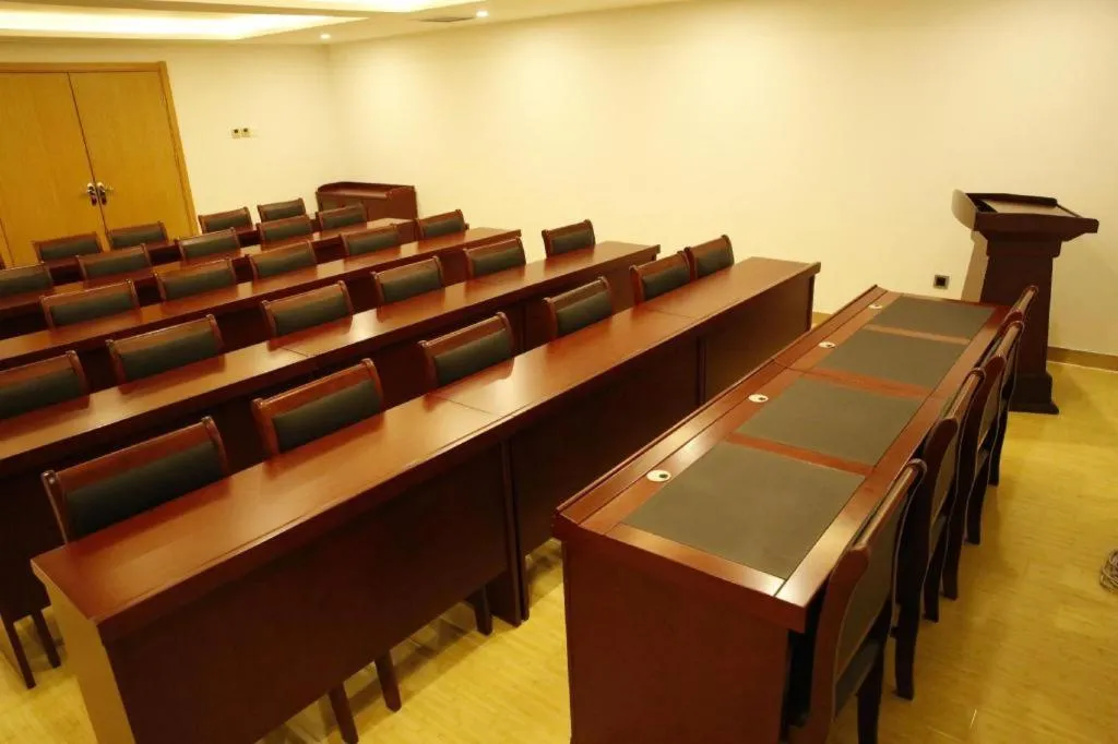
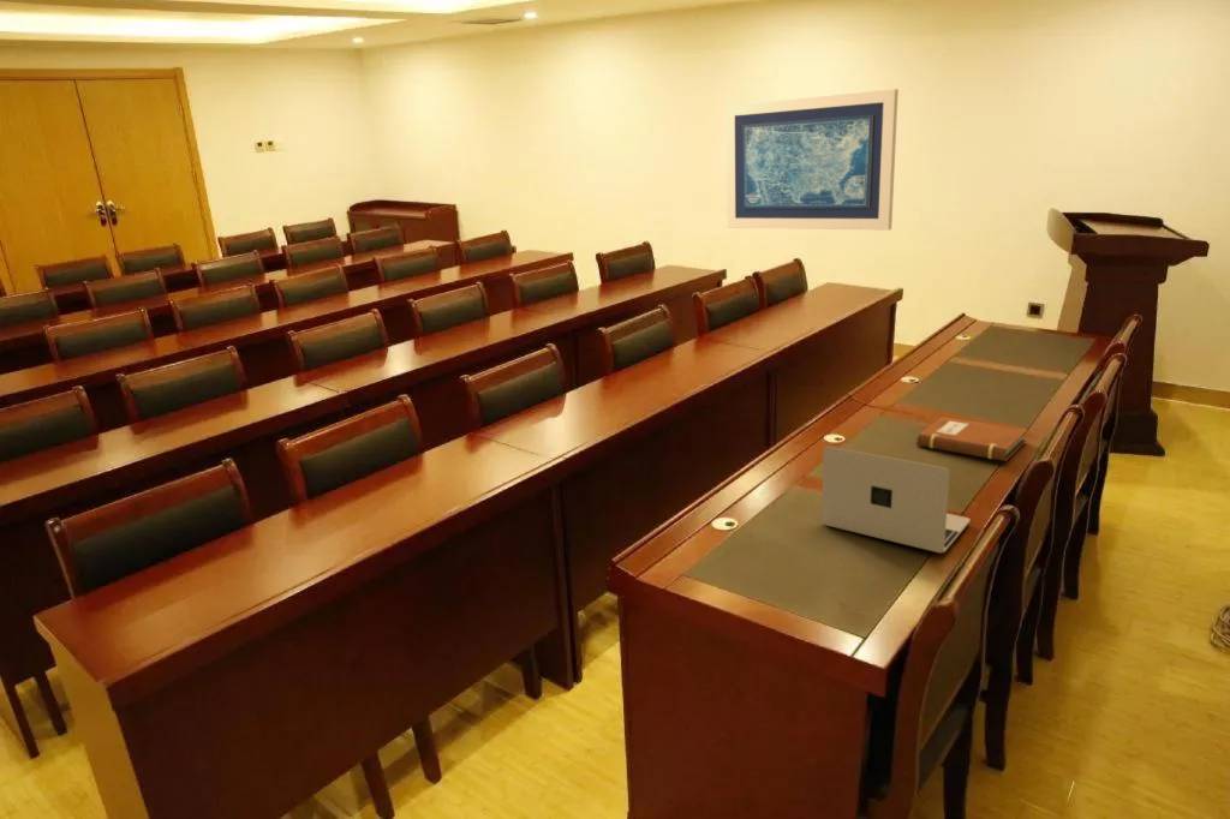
+ notebook [915,416,1028,462]
+ laptop [820,446,972,554]
+ wall art [726,88,900,232]
